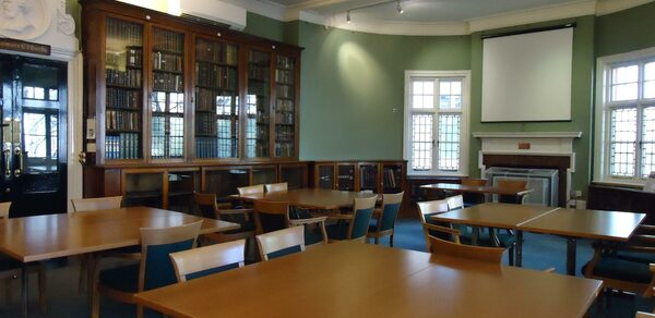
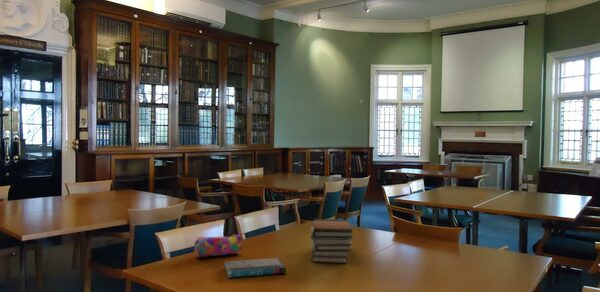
+ pencil case [193,233,243,258]
+ book stack [310,218,354,264]
+ book [224,257,287,279]
